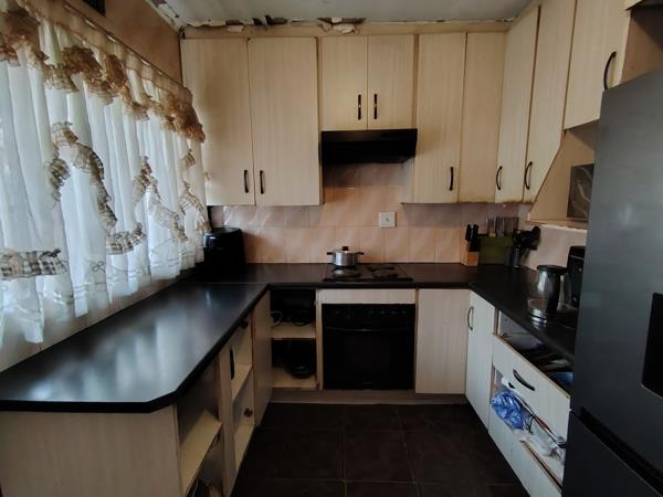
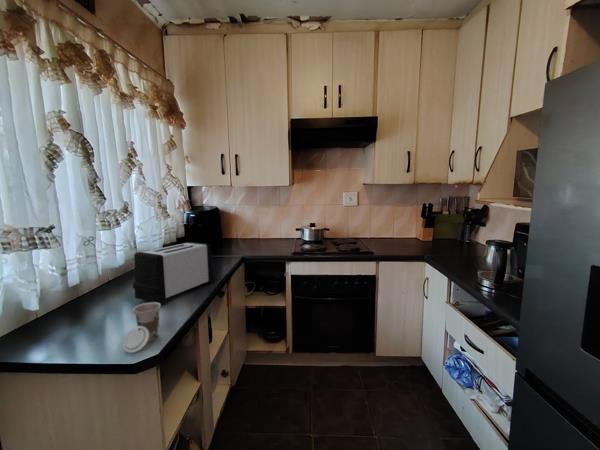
+ toaster [132,241,215,305]
+ cup [121,302,162,354]
